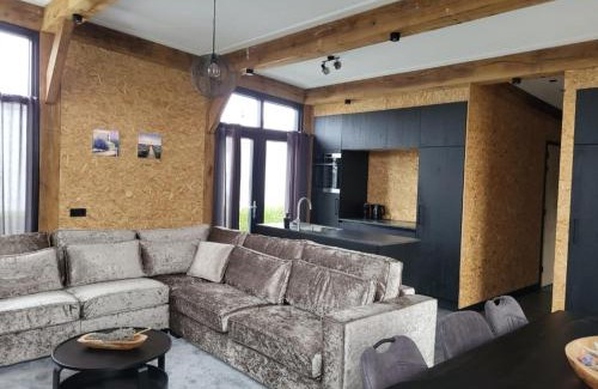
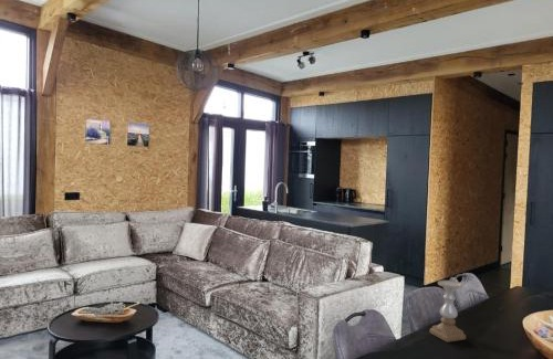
+ candle holder [429,279,467,344]
